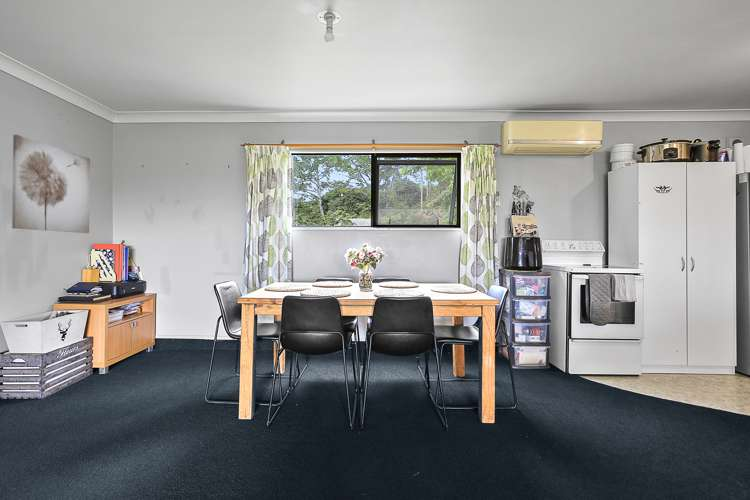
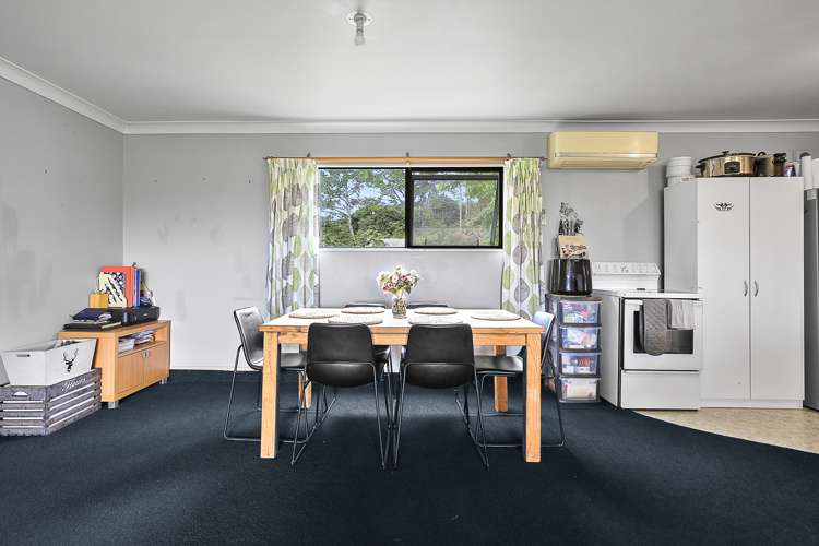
- wall art [11,134,91,234]
